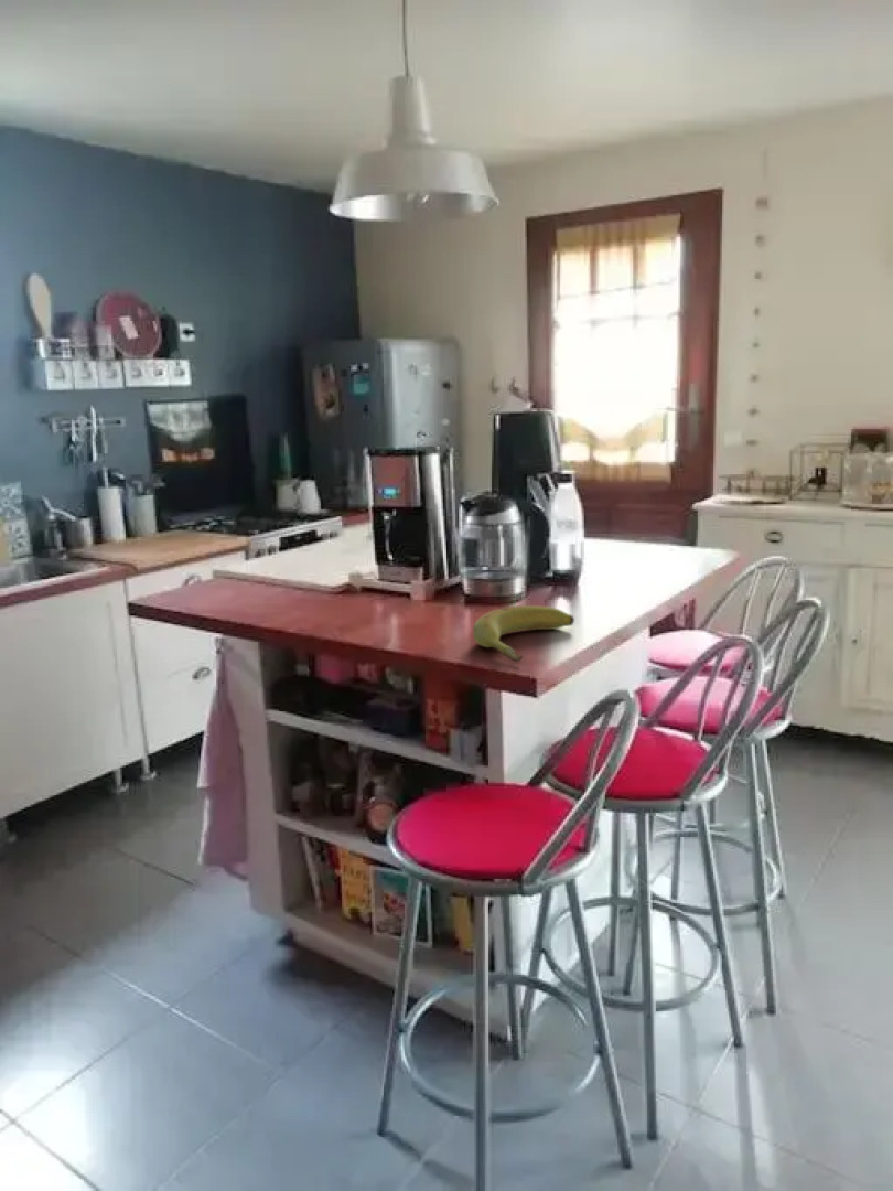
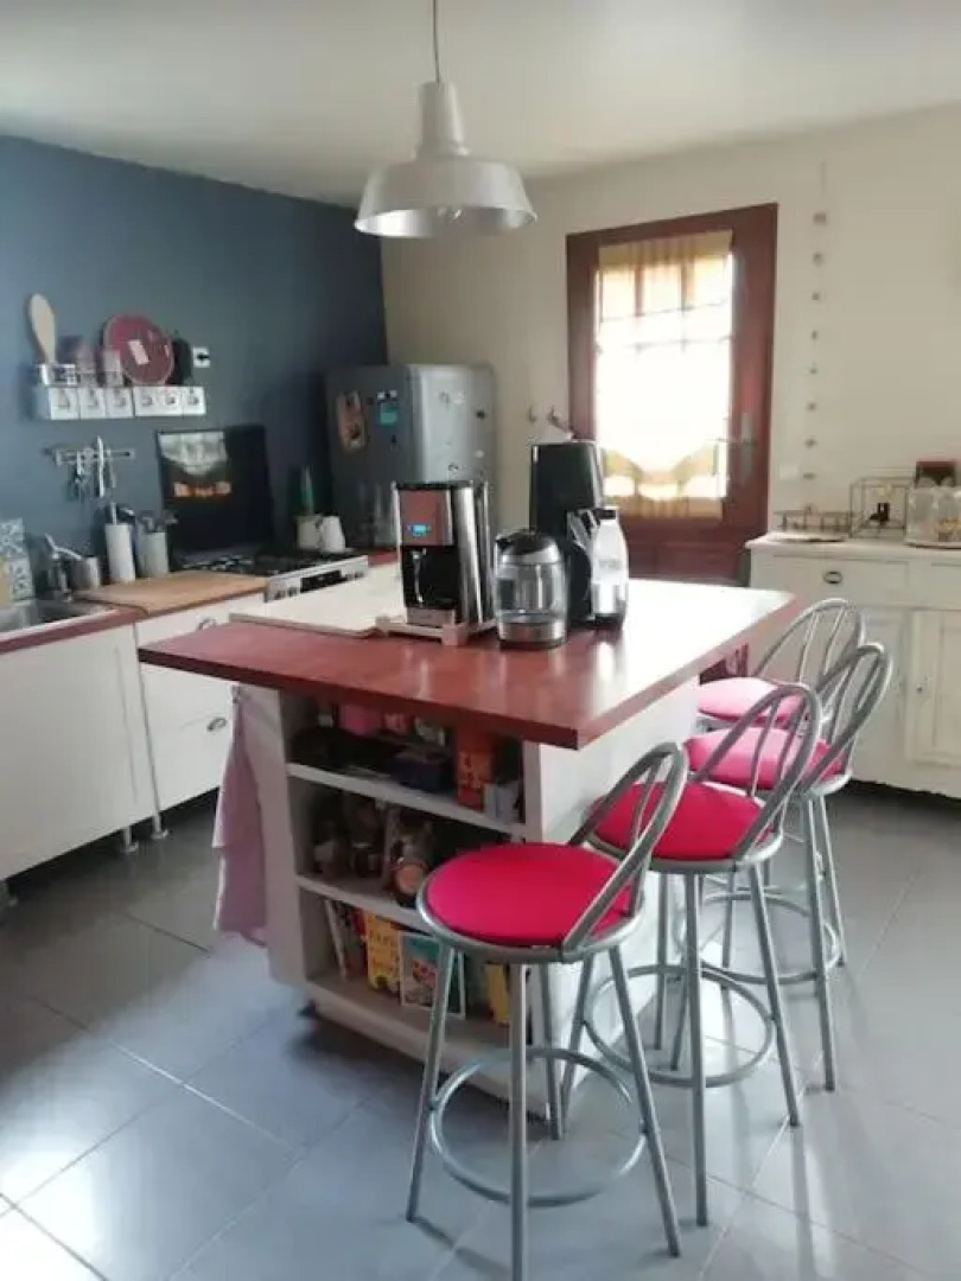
- banana [472,604,575,663]
